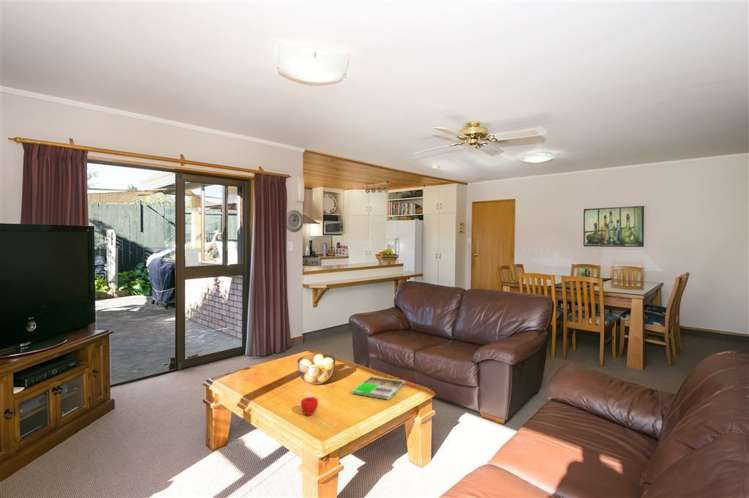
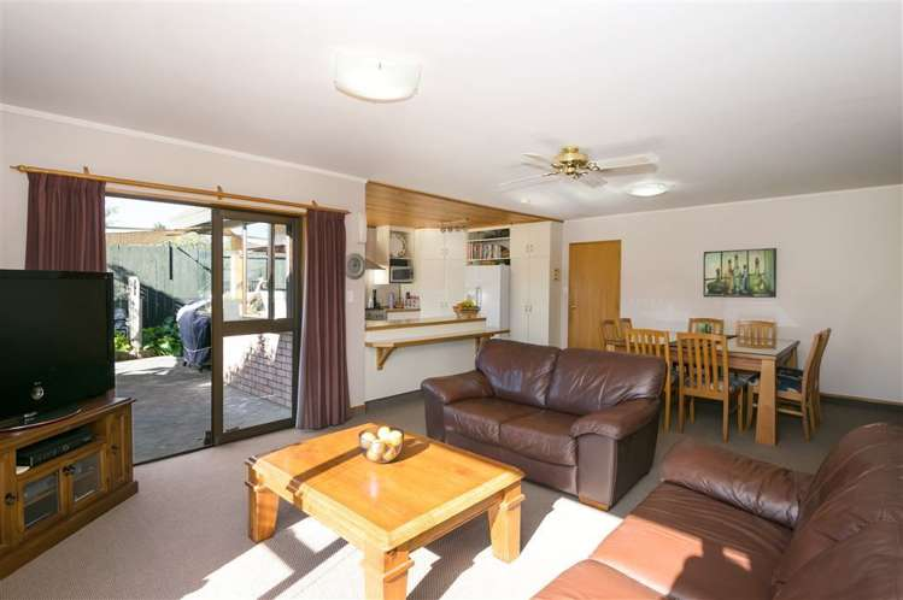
- apple [300,396,319,417]
- magazine [351,375,406,400]
